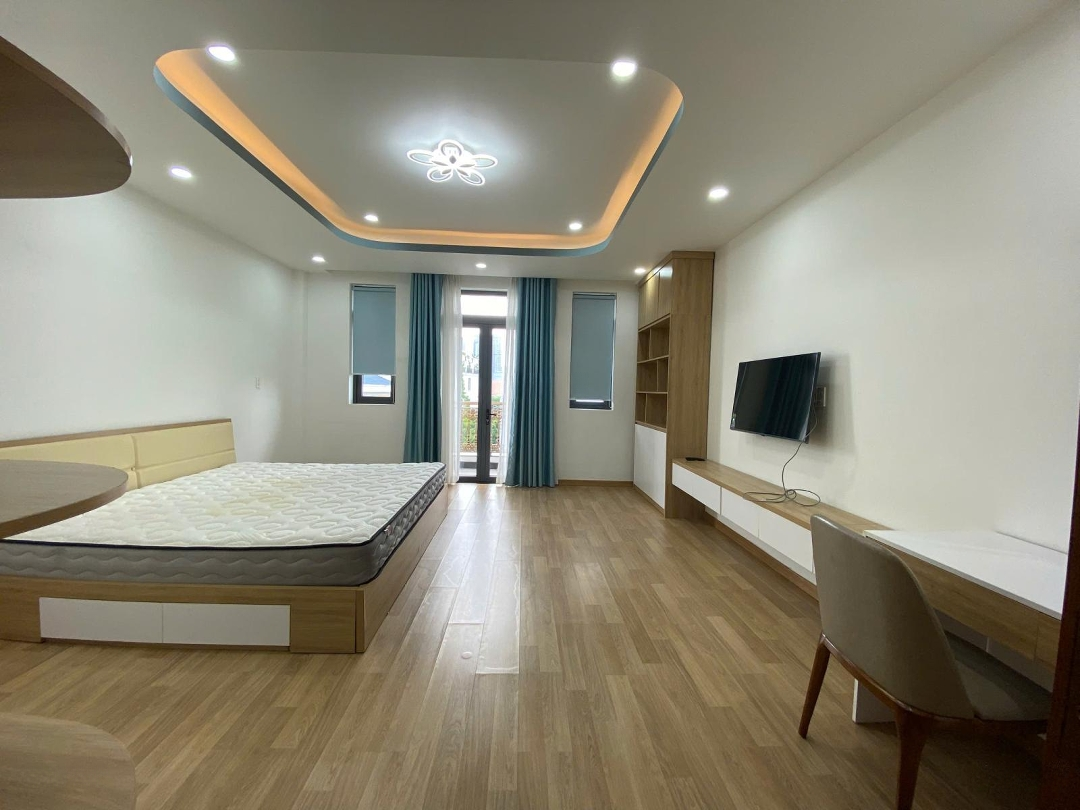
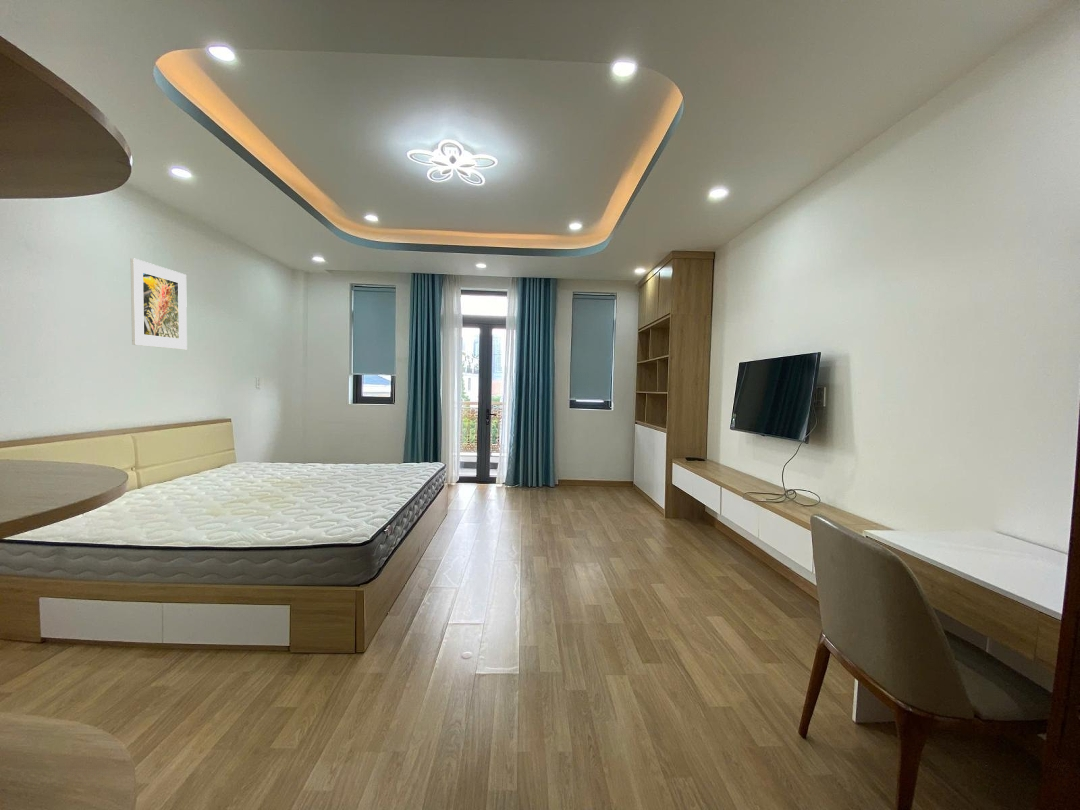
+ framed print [130,257,188,350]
